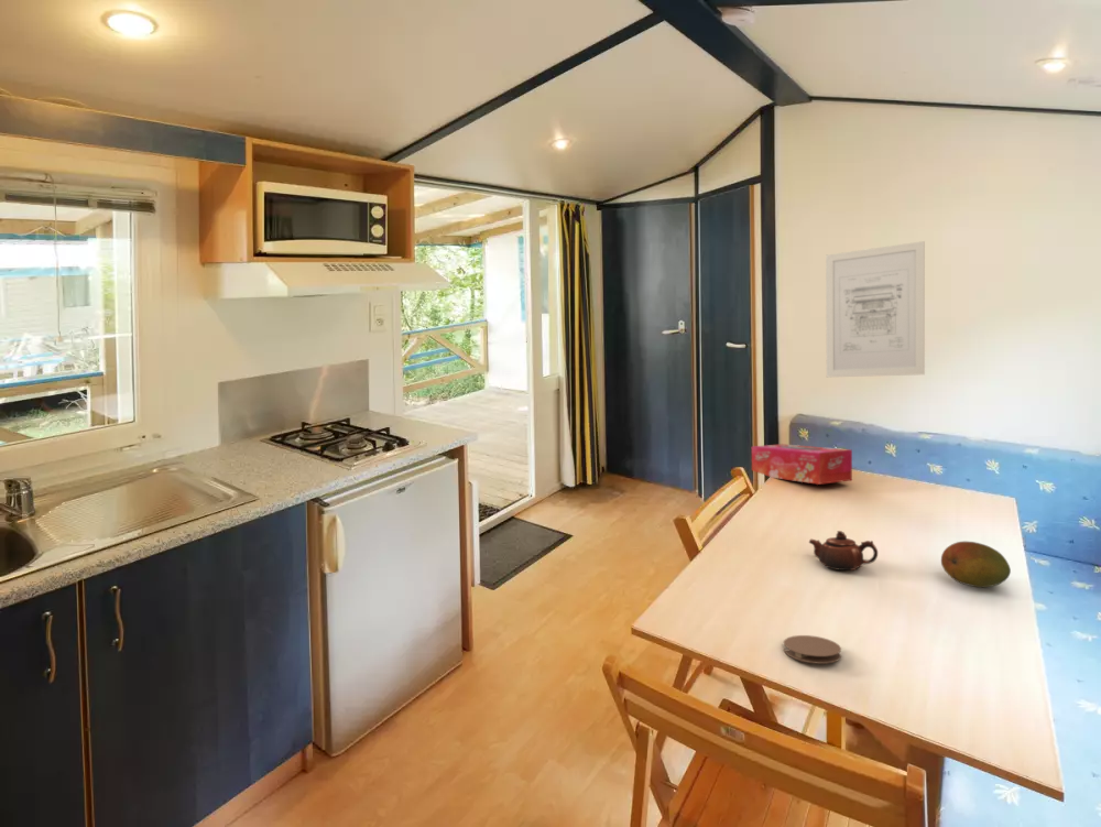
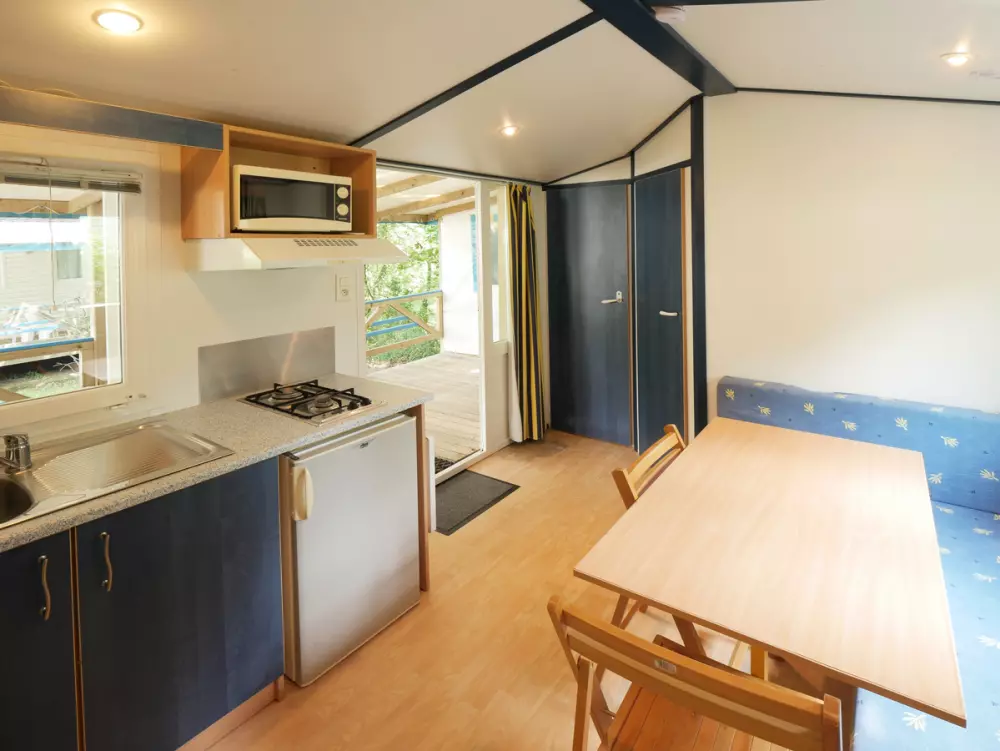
- wall art [825,240,926,378]
- coaster [783,634,842,665]
- teapot [808,530,879,572]
- fruit [940,541,1012,588]
- tissue box [751,443,853,486]
